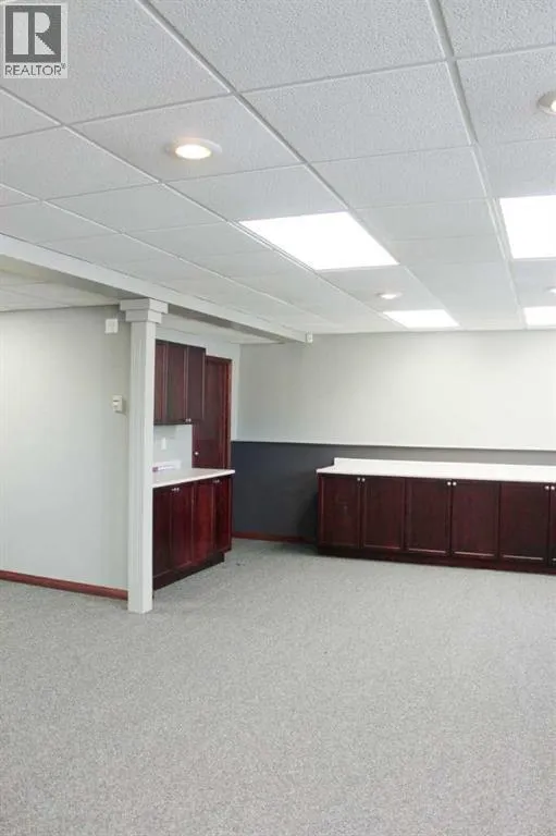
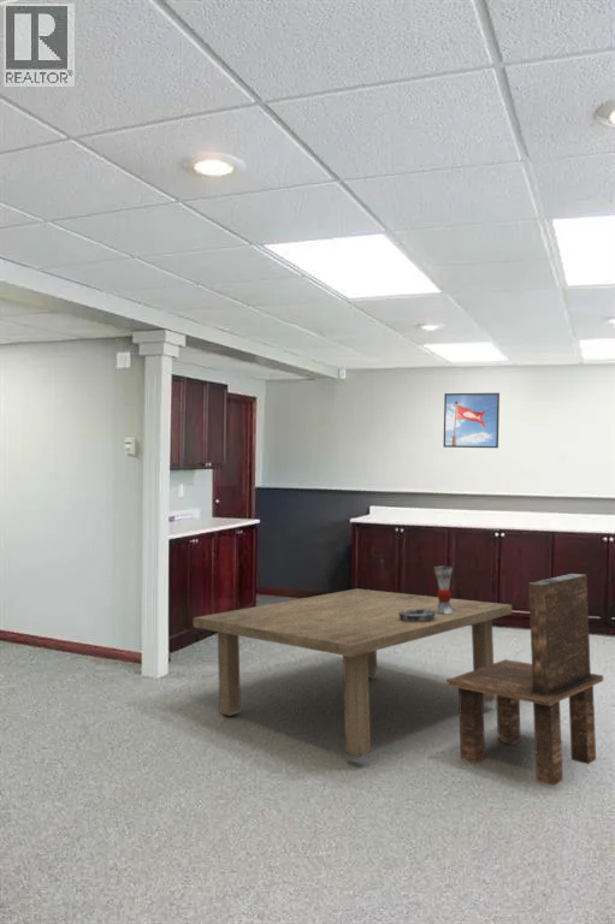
+ dining table [193,564,604,787]
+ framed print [443,392,501,449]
